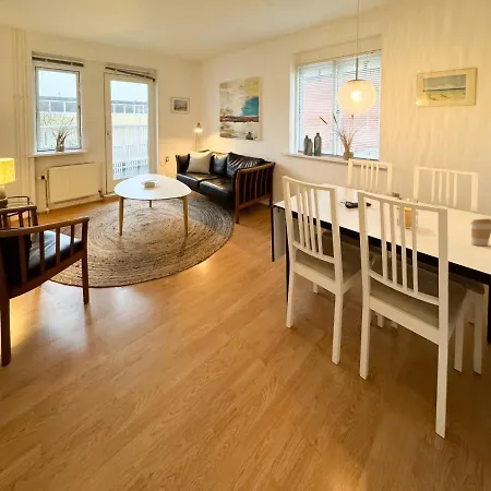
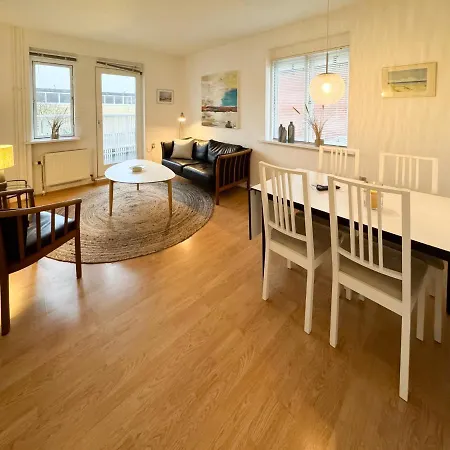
- coffee cup [469,218,491,247]
